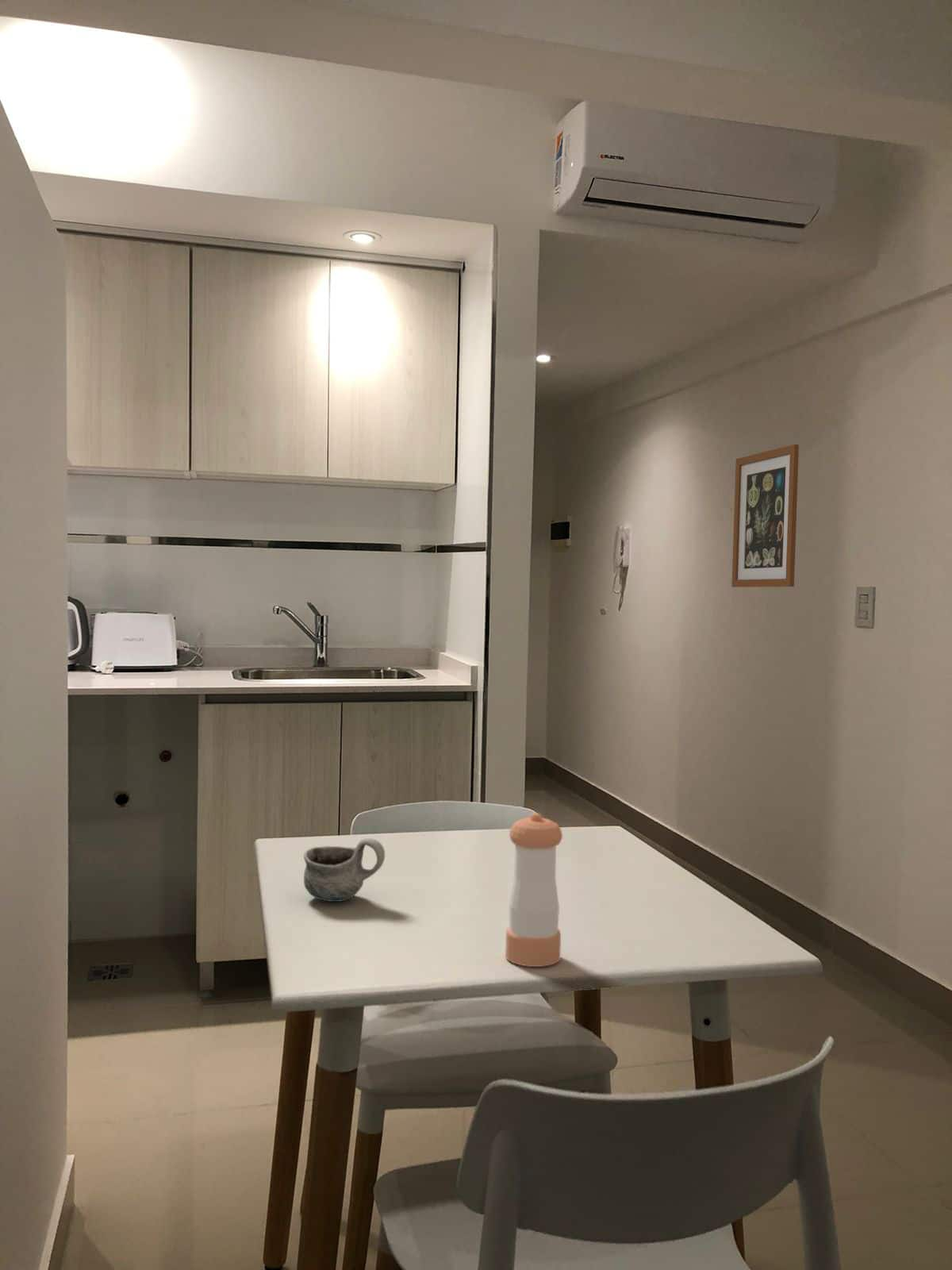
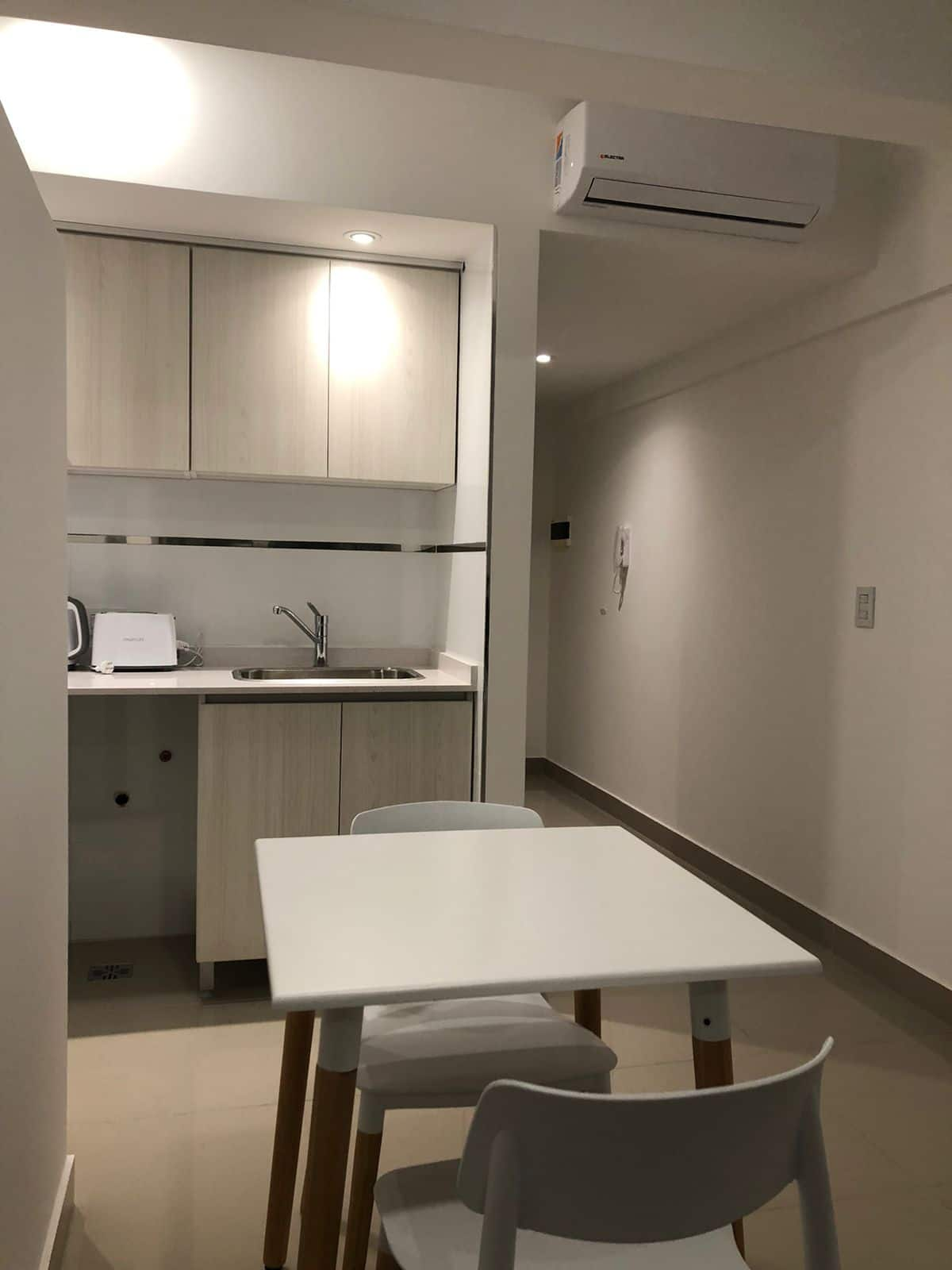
- mug [303,837,386,902]
- pepper shaker [505,812,563,968]
- wall art [731,444,800,588]
